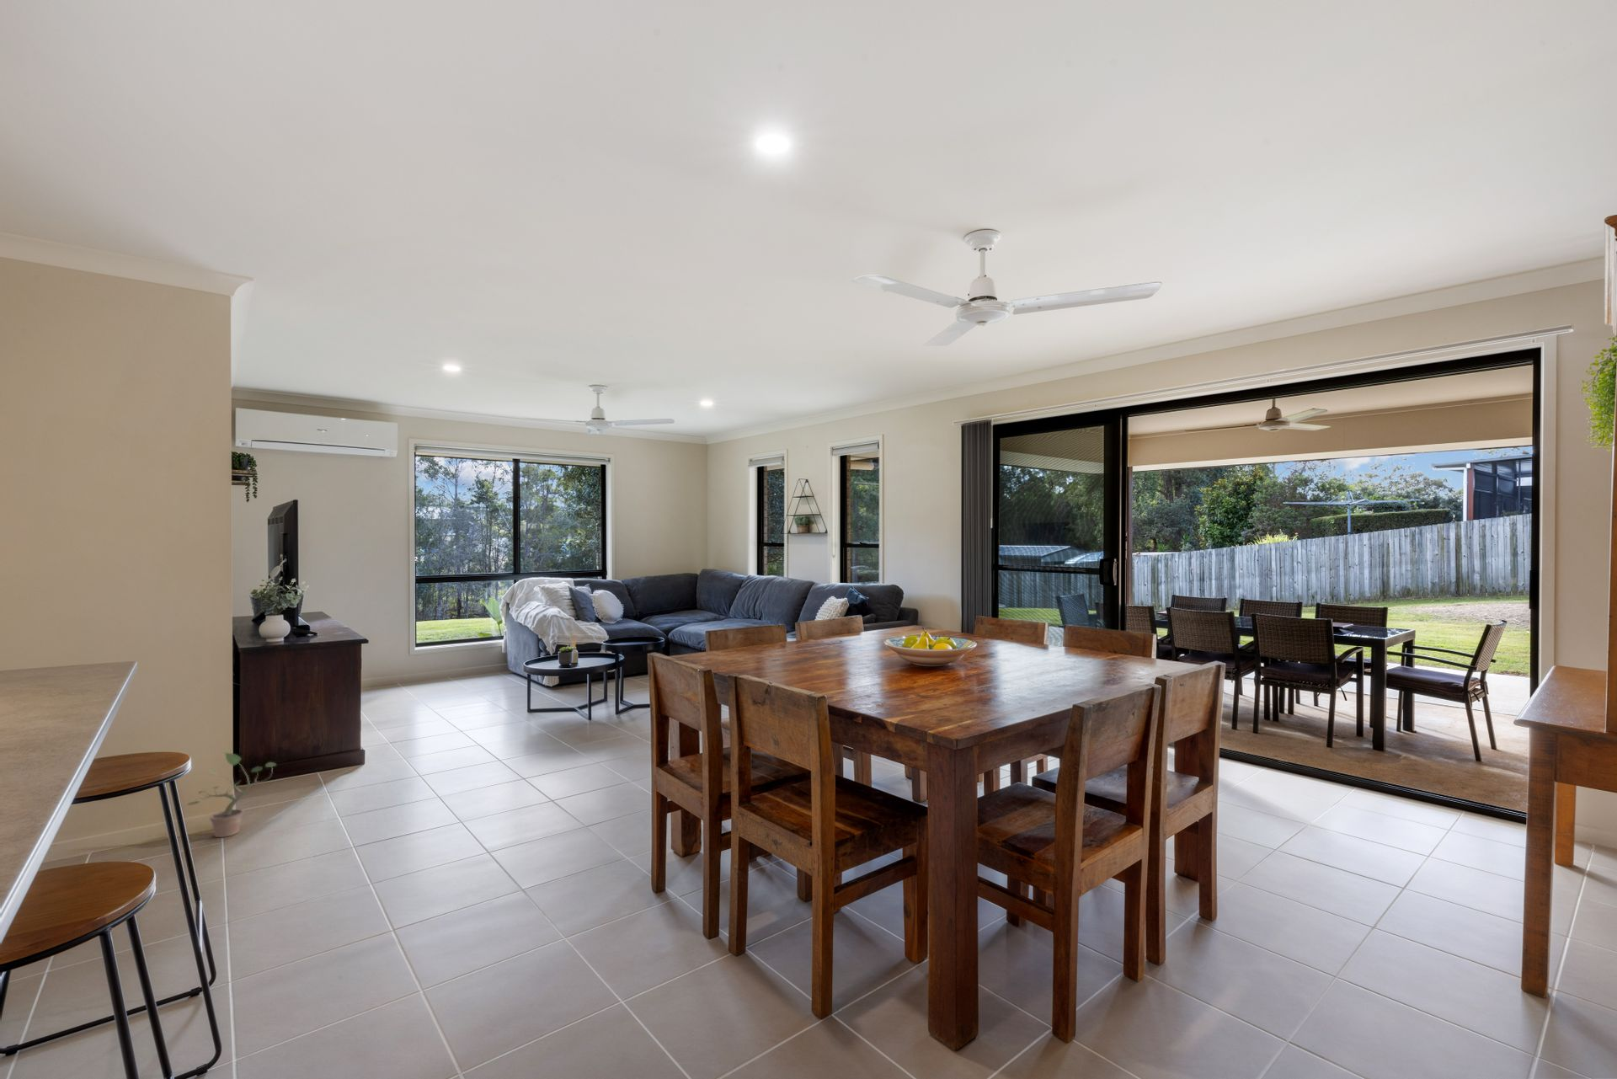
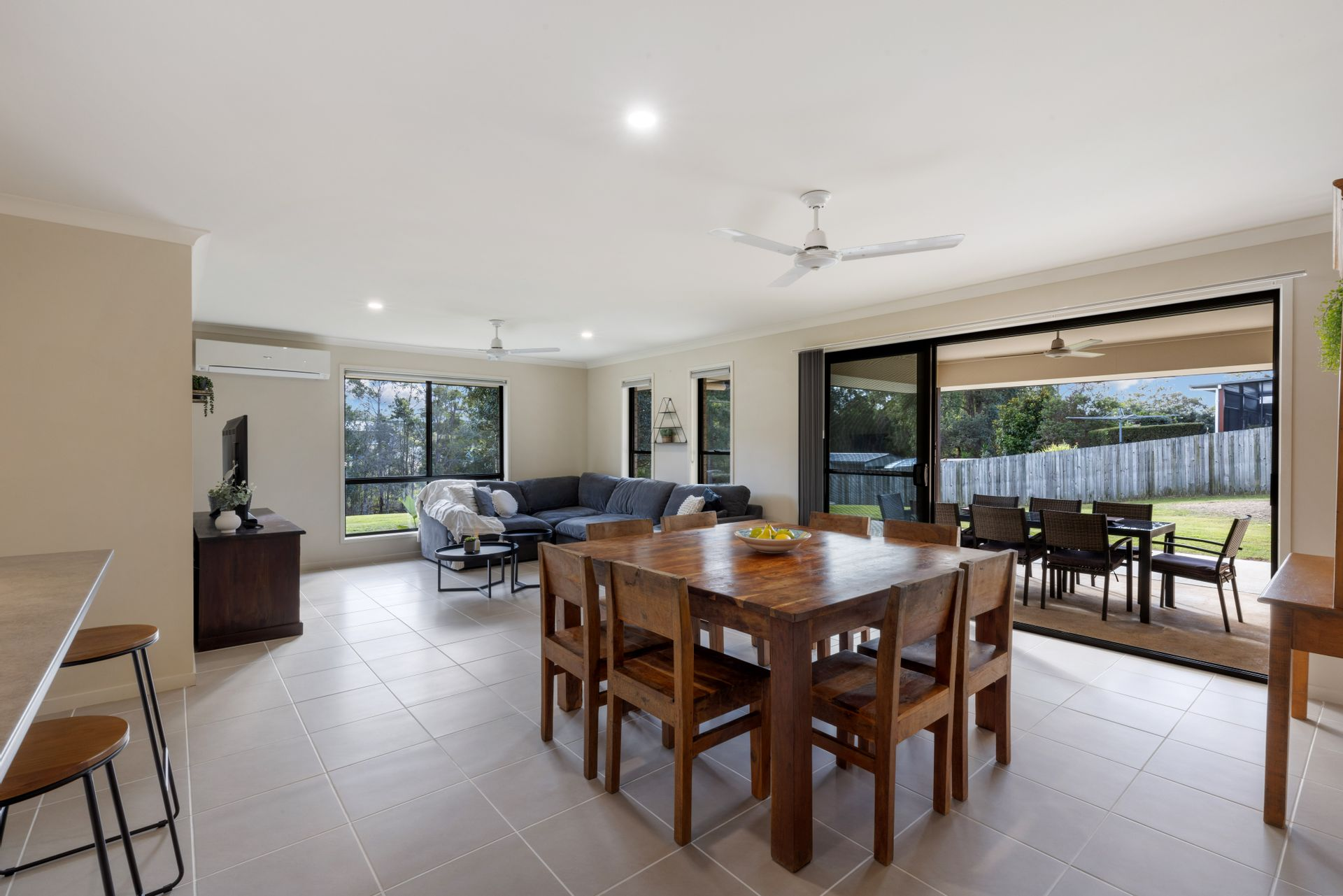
- potted plant [187,751,277,838]
